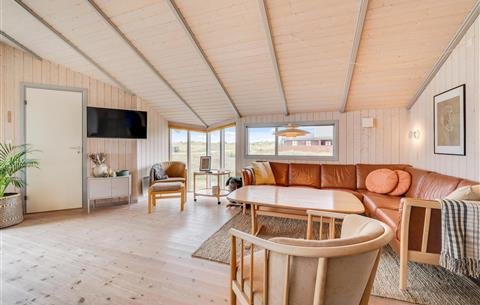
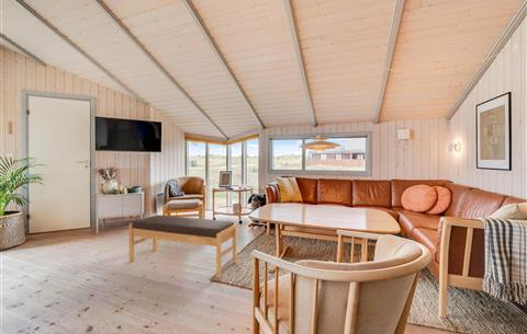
+ bench [128,215,238,279]
